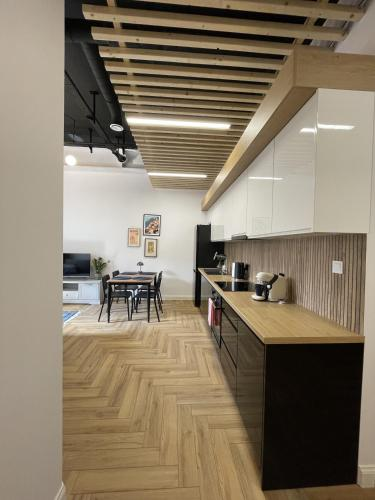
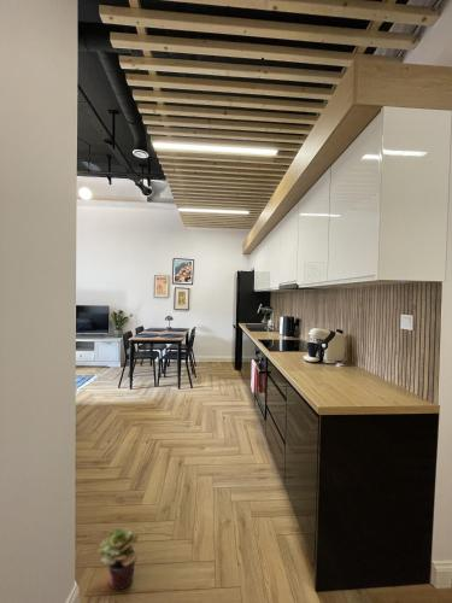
+ potted plant [96,527,139,591]
